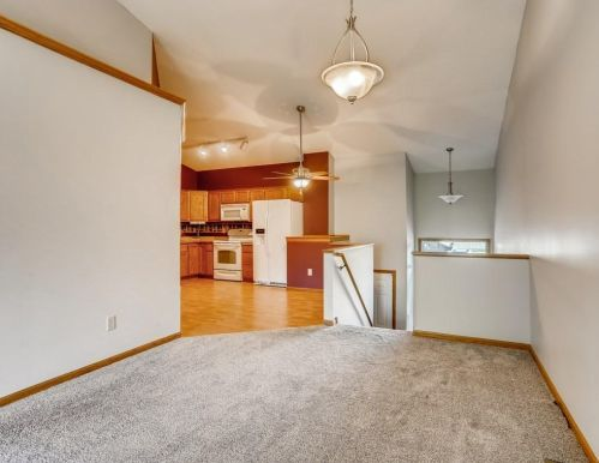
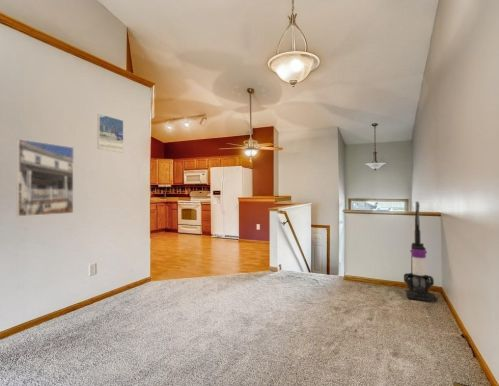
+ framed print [96,113,125,153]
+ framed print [15,138,75,217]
+ vacuum cleaner [403,201,438,303]
